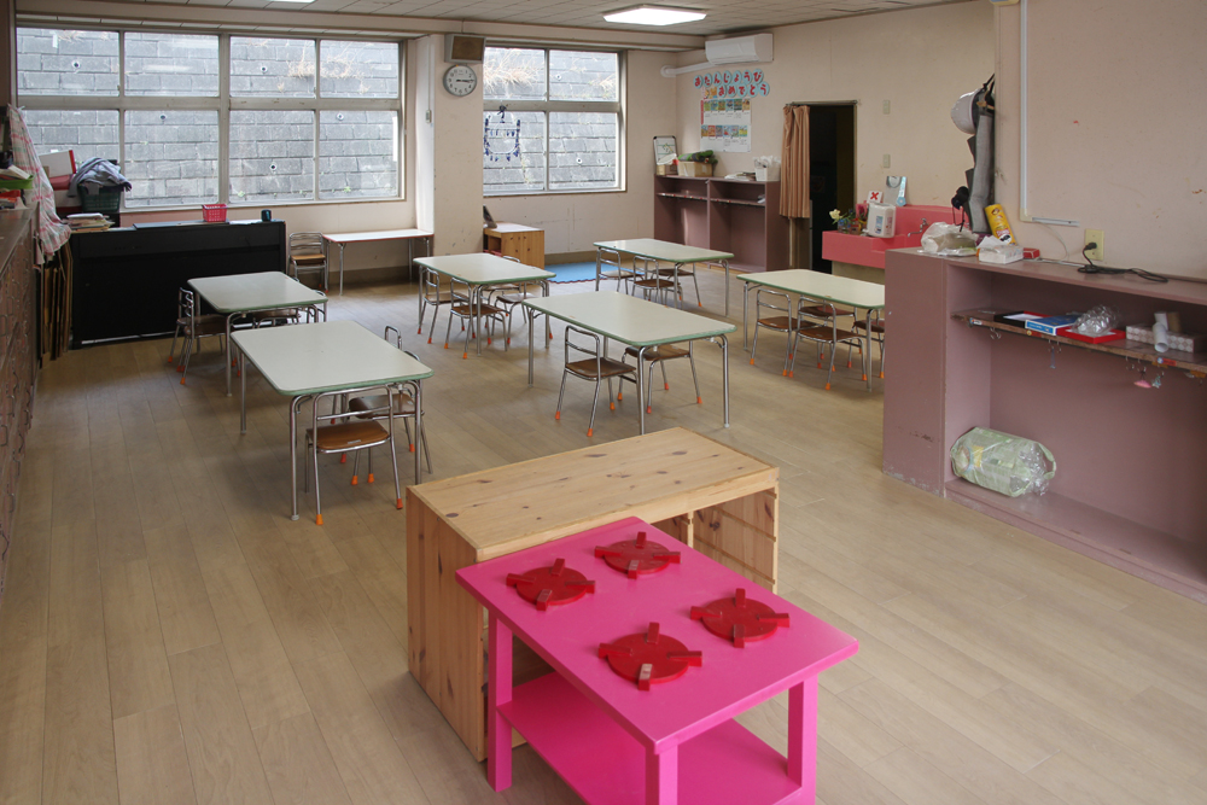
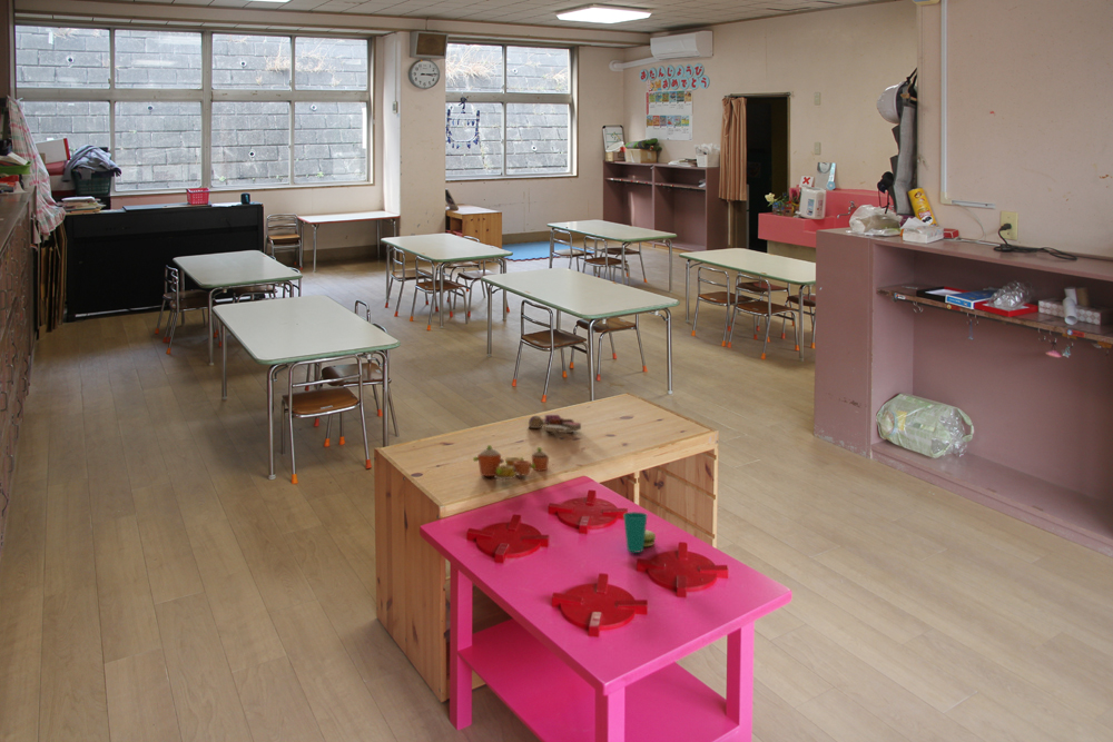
+ toy tea set [472,444,550,481]
+ toy food set [528,414,582,434]
+ cup [622,511,657,554]
